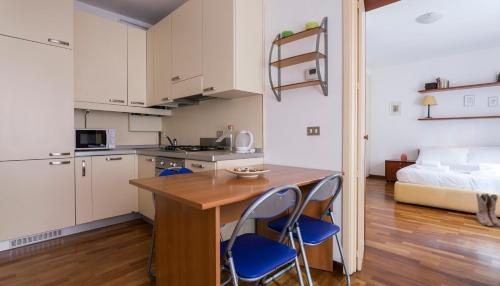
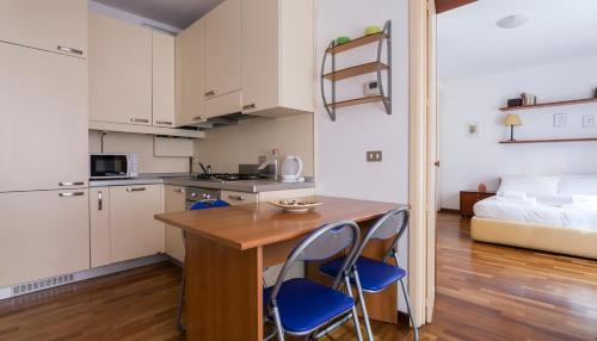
- boots [475,192,500,228]
